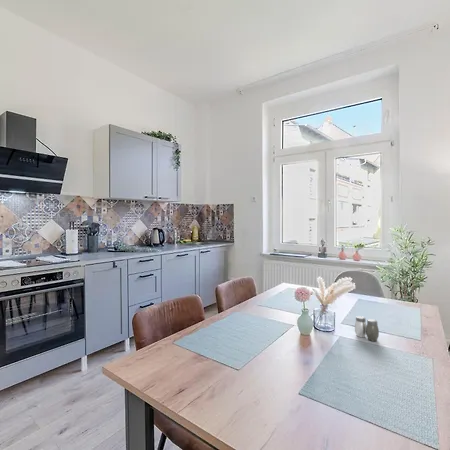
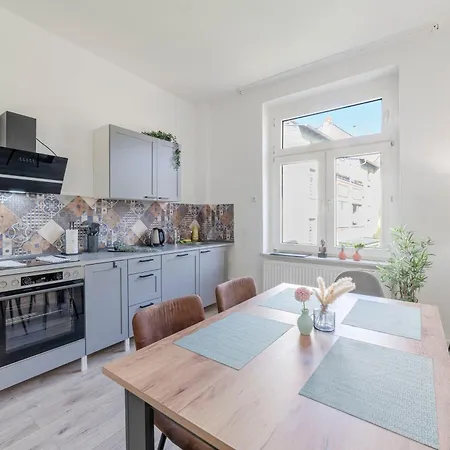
- salt and pepper shaker [354,315,380,342]
